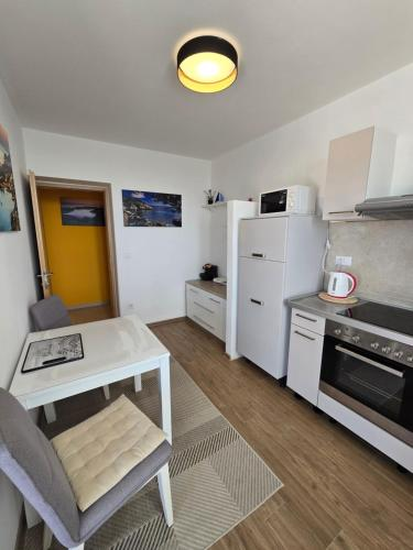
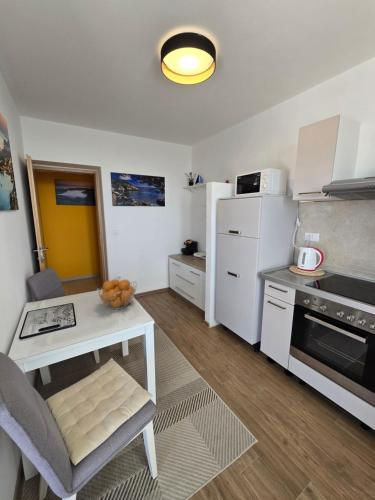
+ fruit basket [96,278,138,311]
